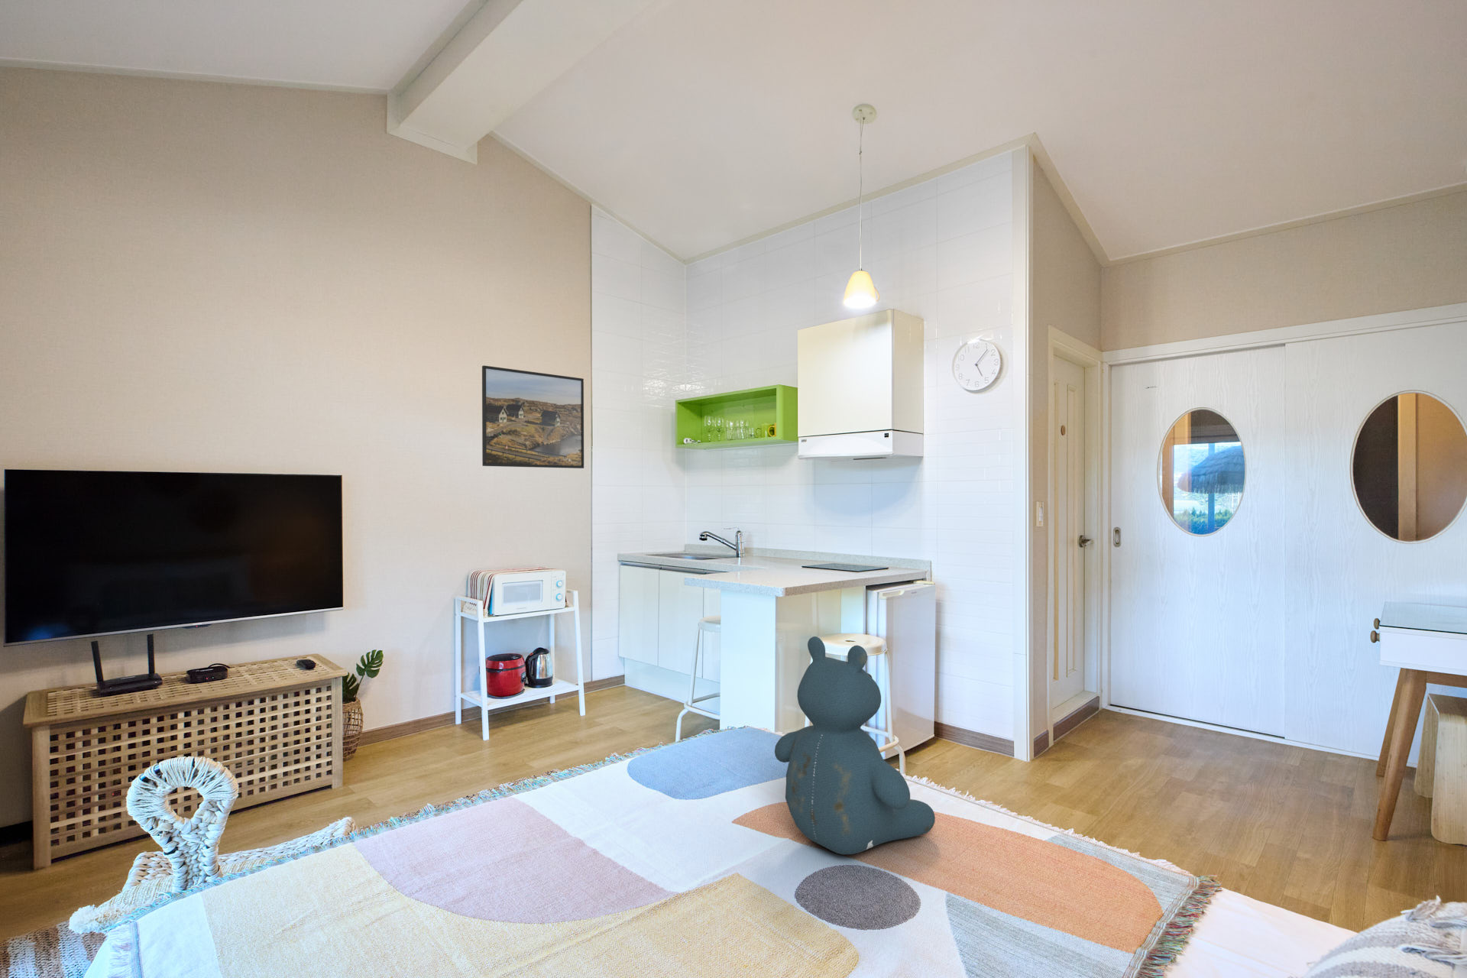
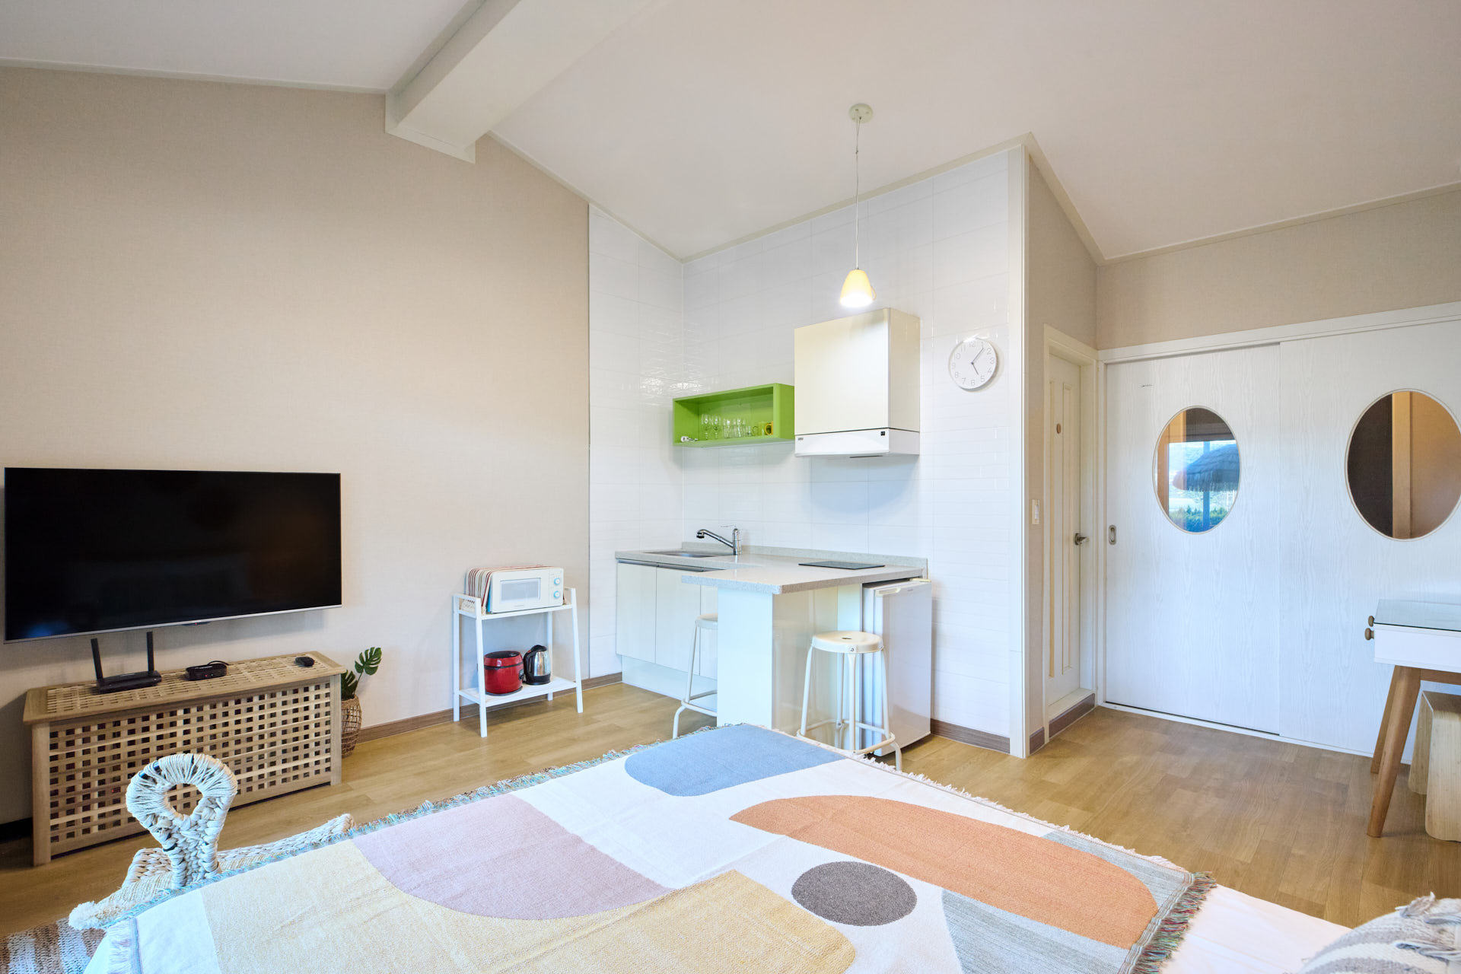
- teddy bear [774,635,937,855]
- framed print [481,365,584,469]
